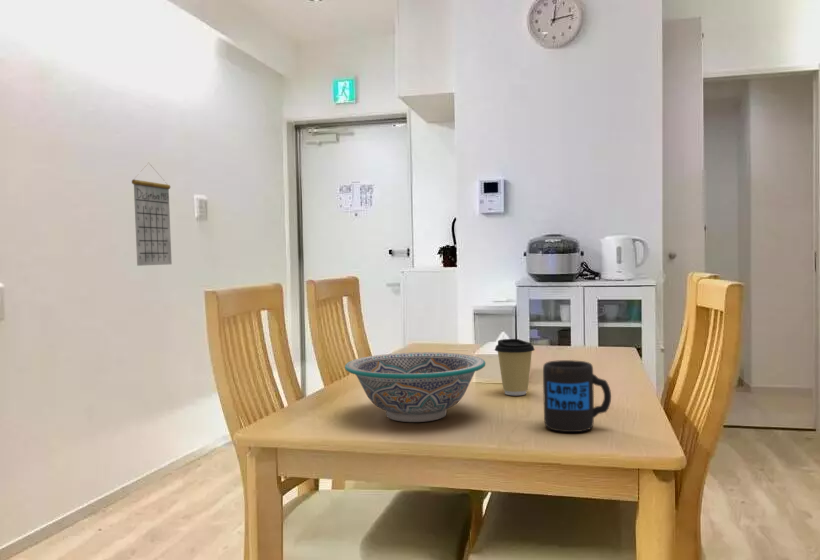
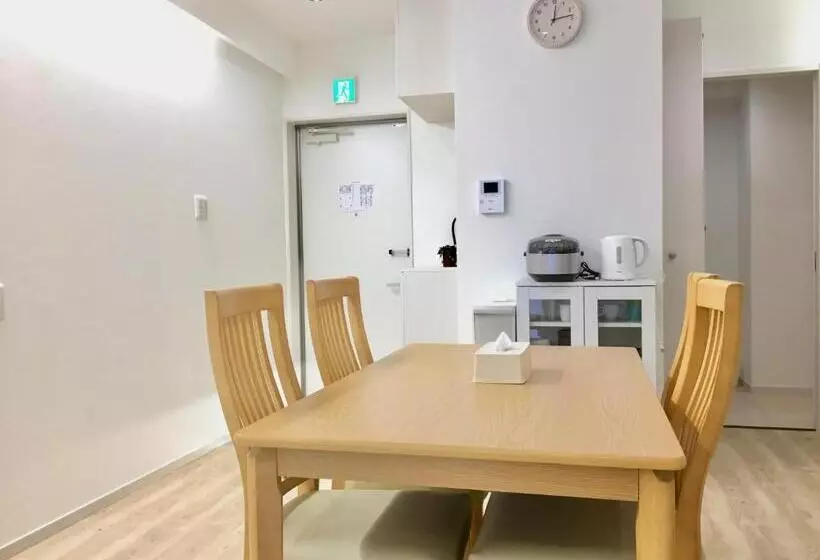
- bowl [344,351,486,423]
- calendar [131,162,173,267]
- mug [542,359,612,433]
- coffee cup [494,338,536,396]
